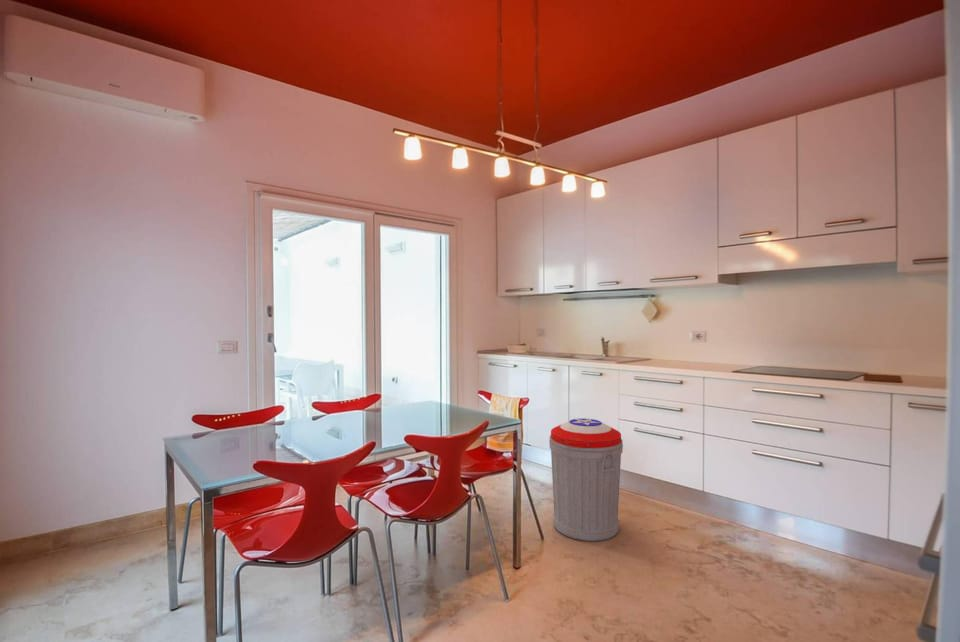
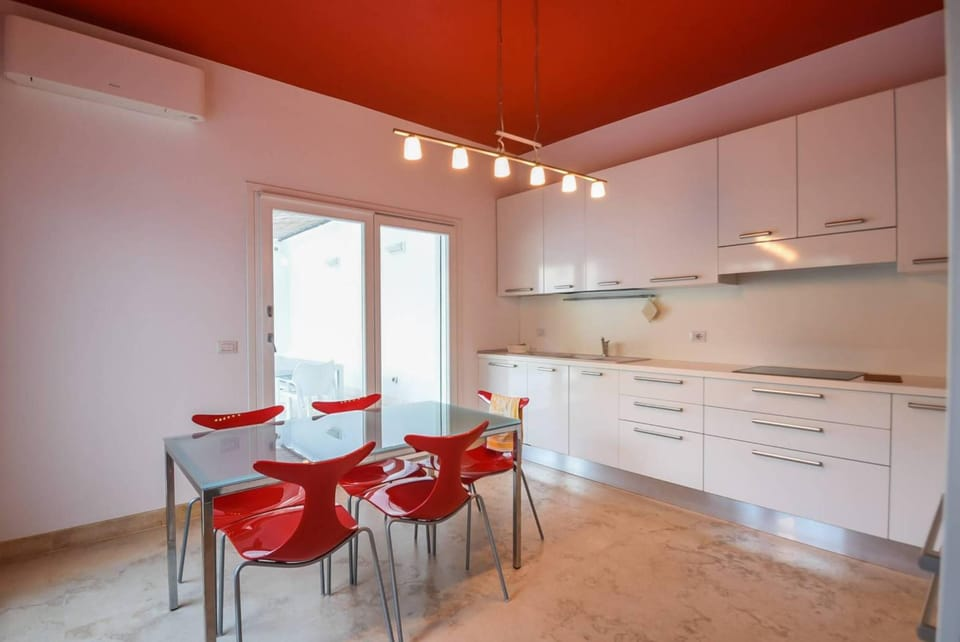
- trash can [548,418,624,542]
